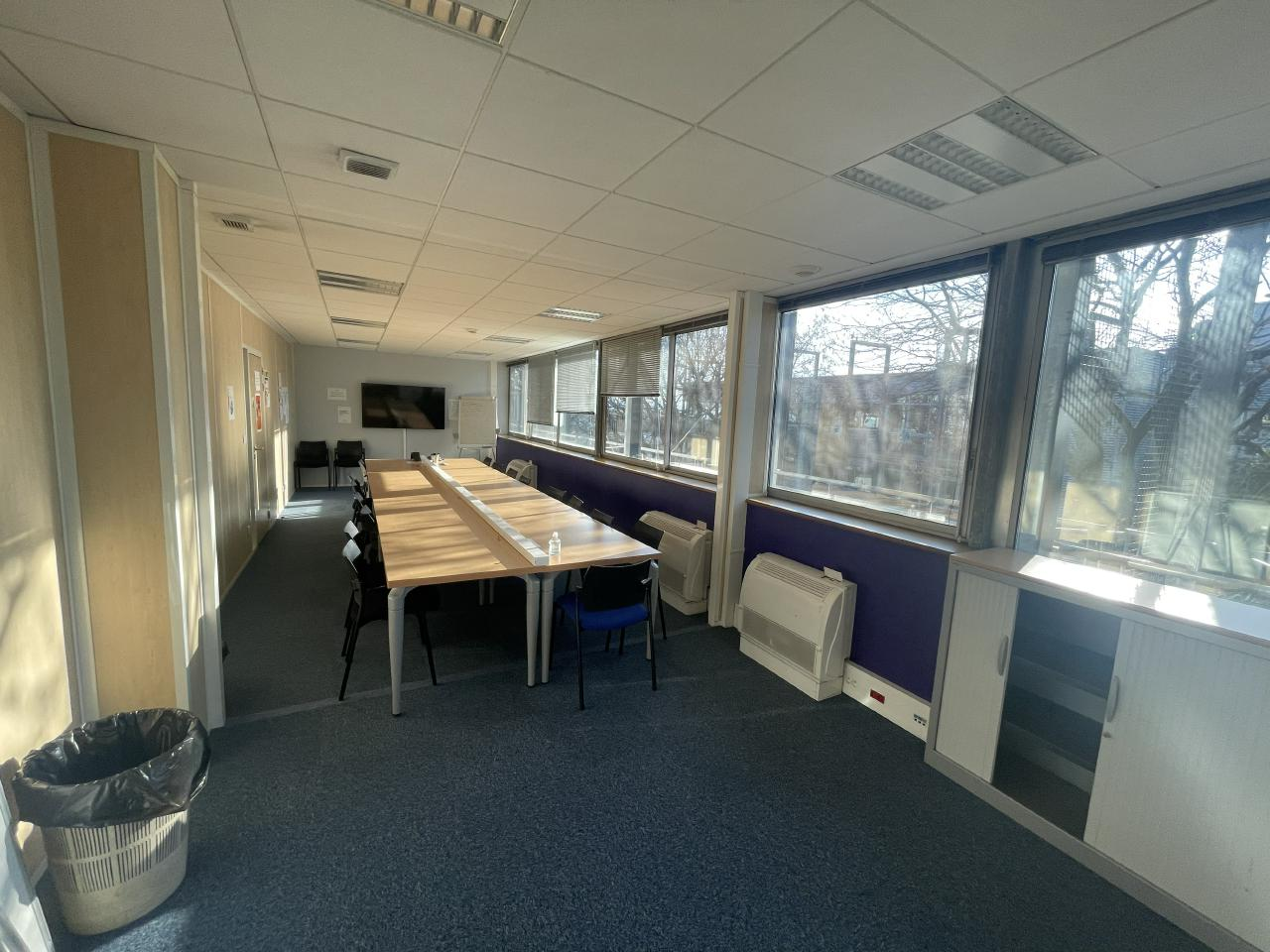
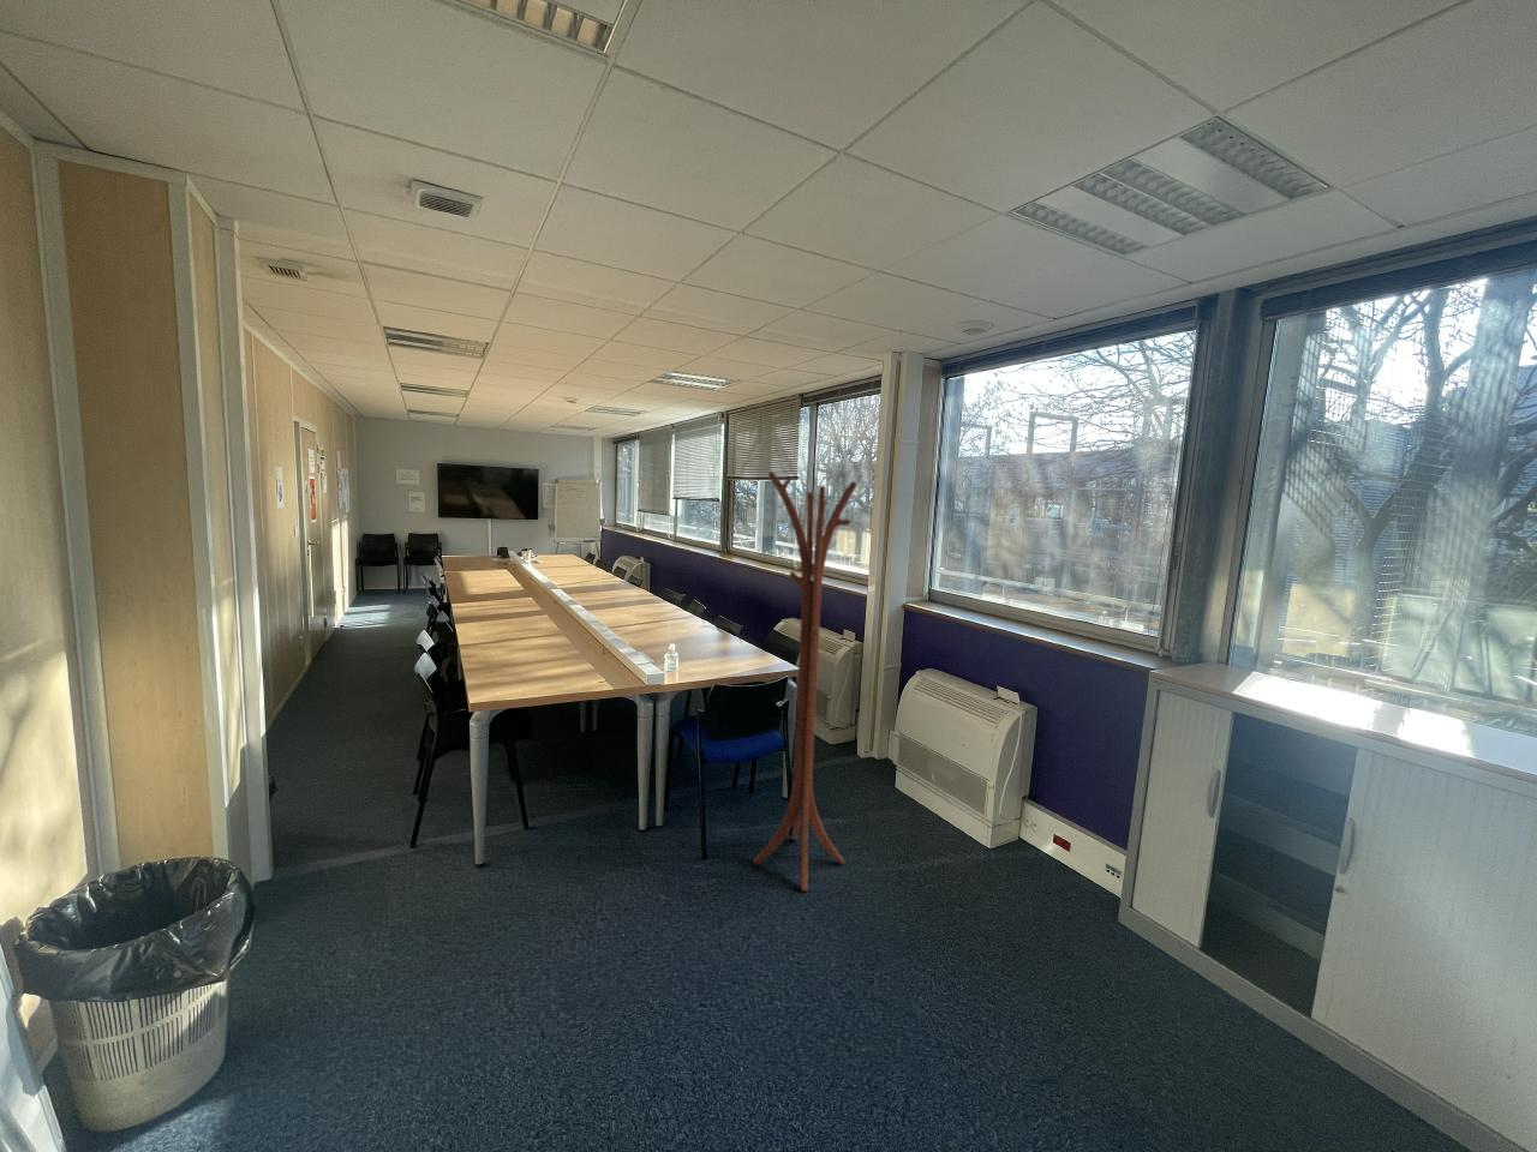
+ coatrack [753,471,858,893]
